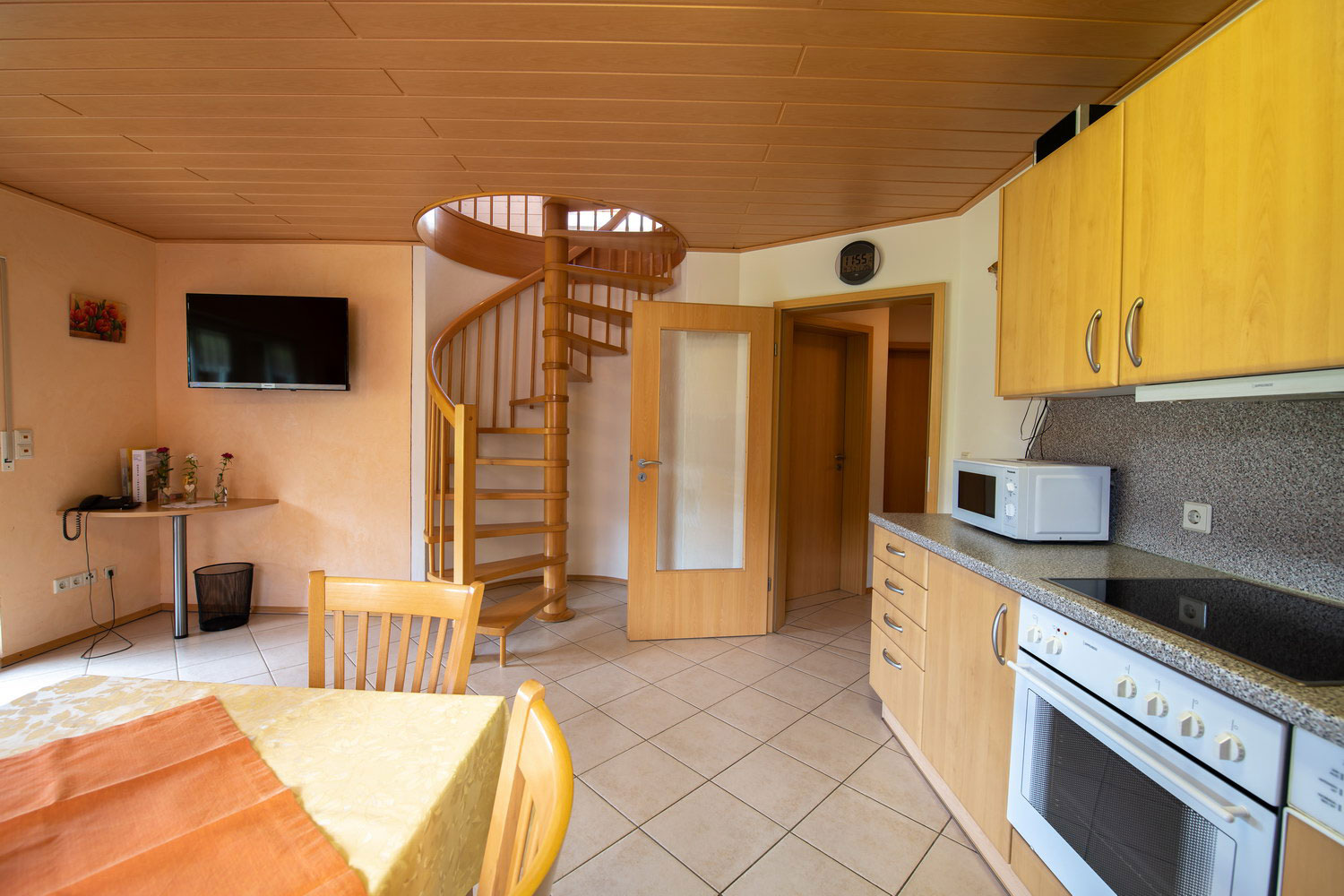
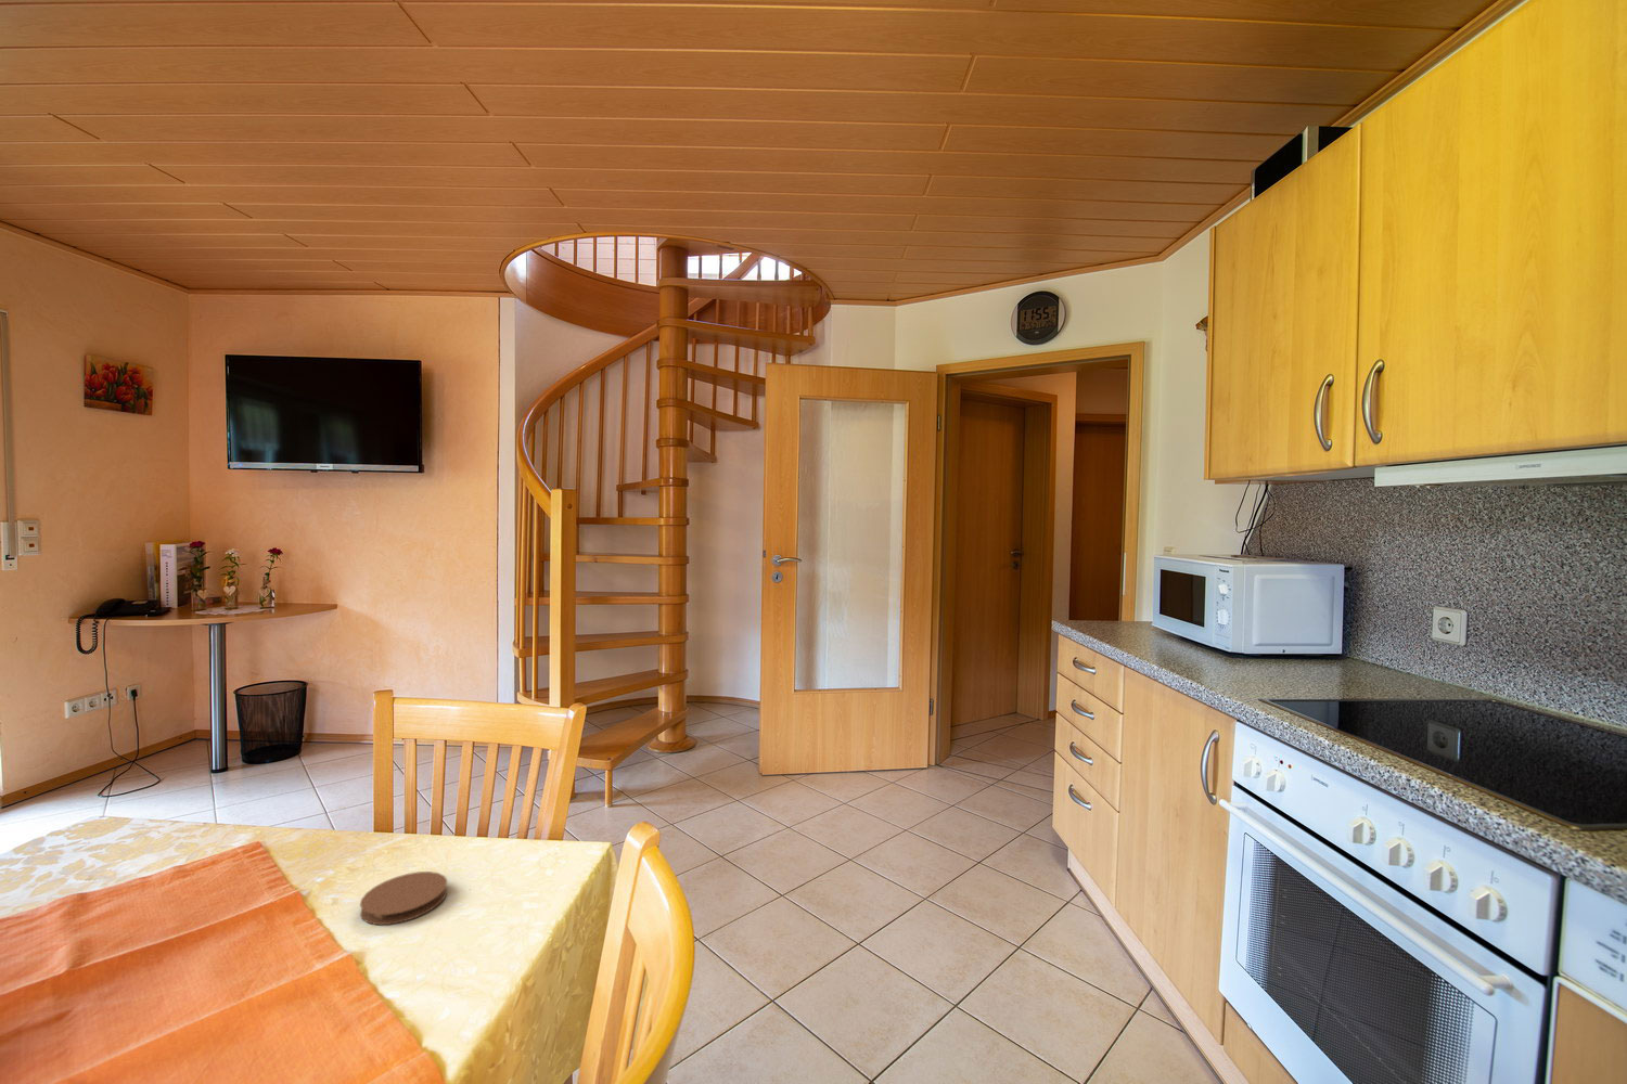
+ coaster [360,870,448,926]
